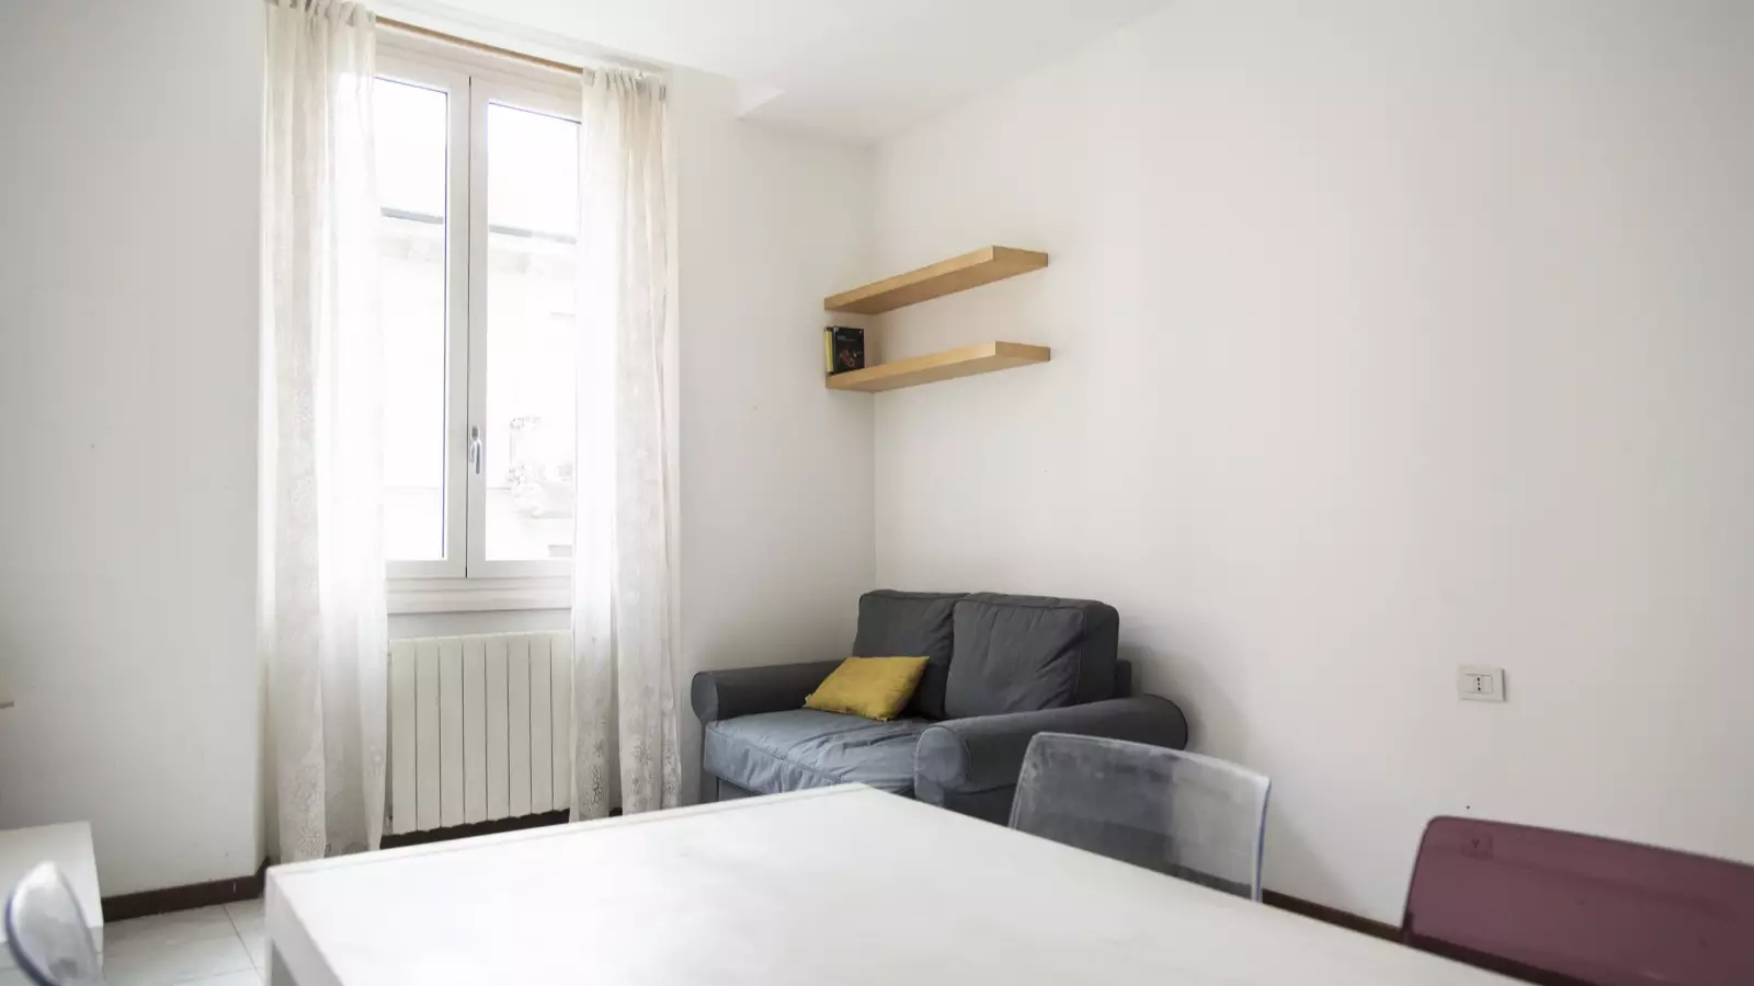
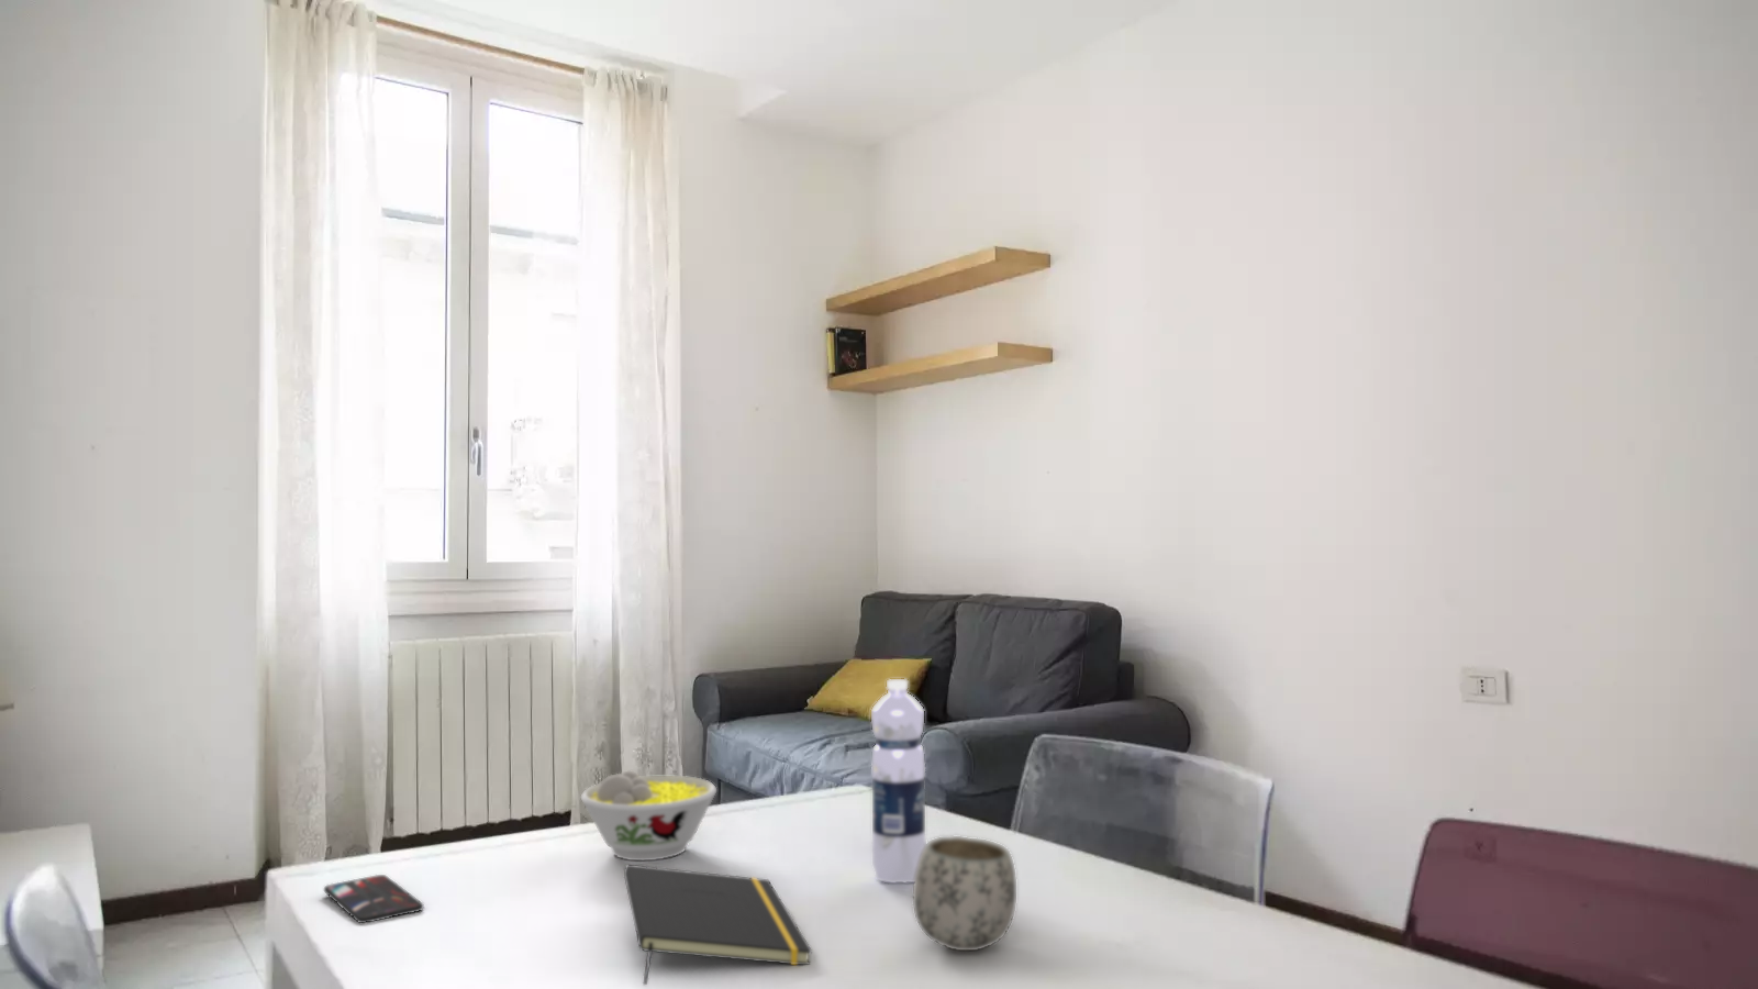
+ mug [912,836,1018,952]
+ smartphone [324,873,425,924]
+ notepad [623,863,813,985]
+ bowl [580,769,717,861]
+ water bottle [871,677,927,884]
